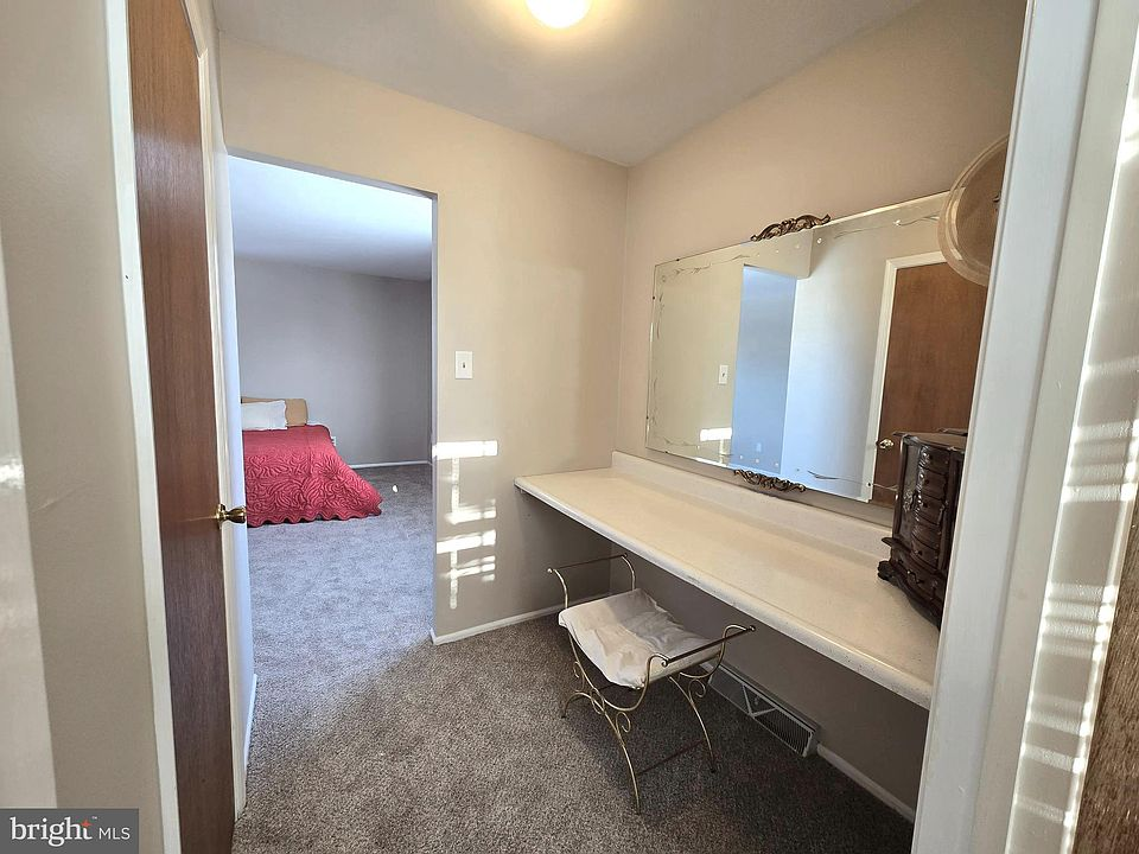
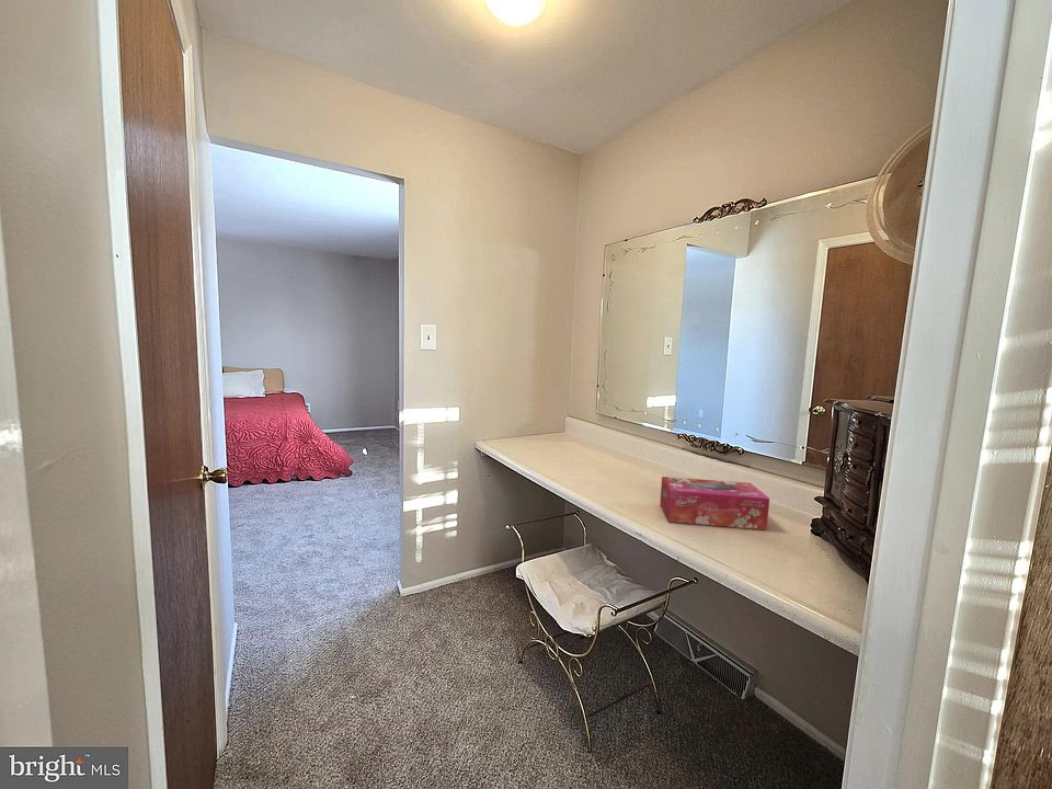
+ tissue box [659,476,770,531]
